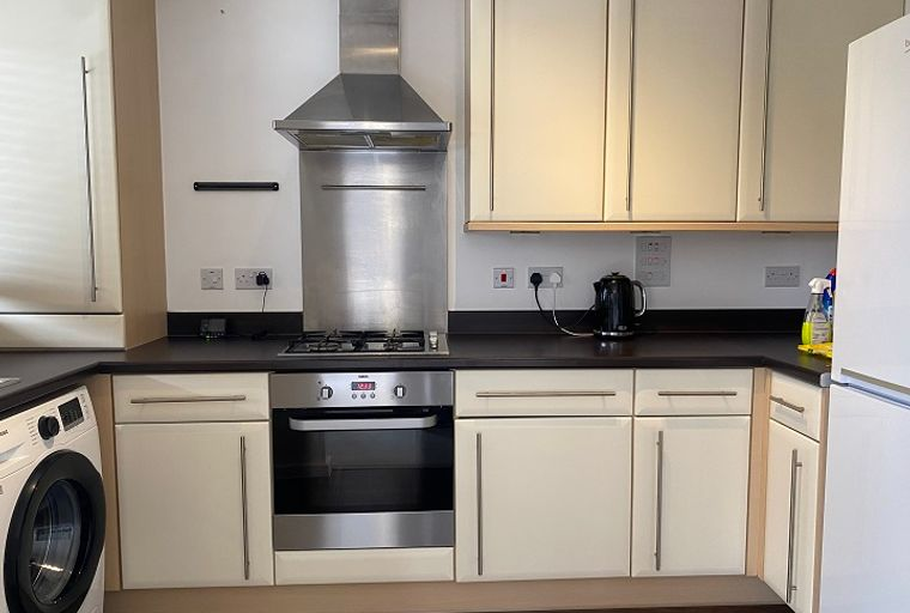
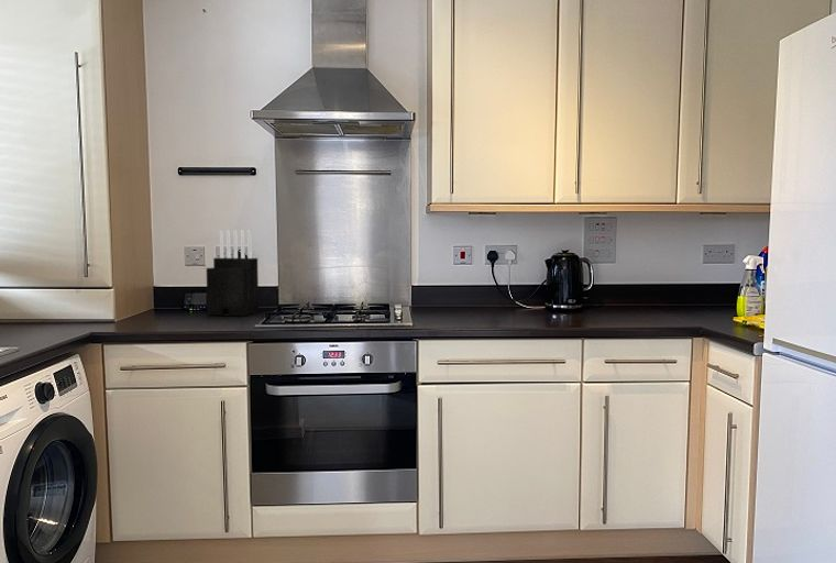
+ knife block [206,229,260,318]
